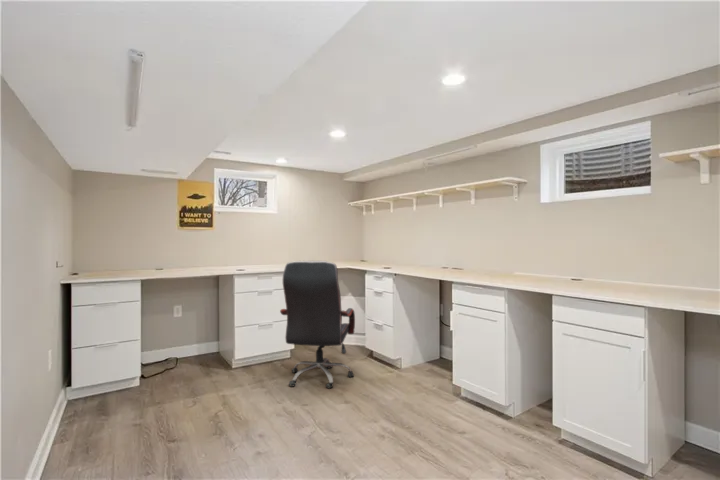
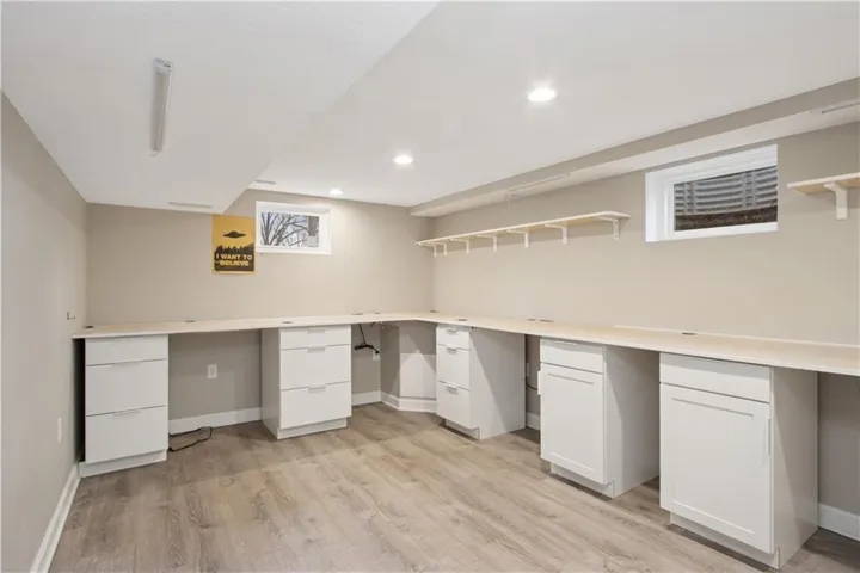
- office chair [279,260,356,390]
